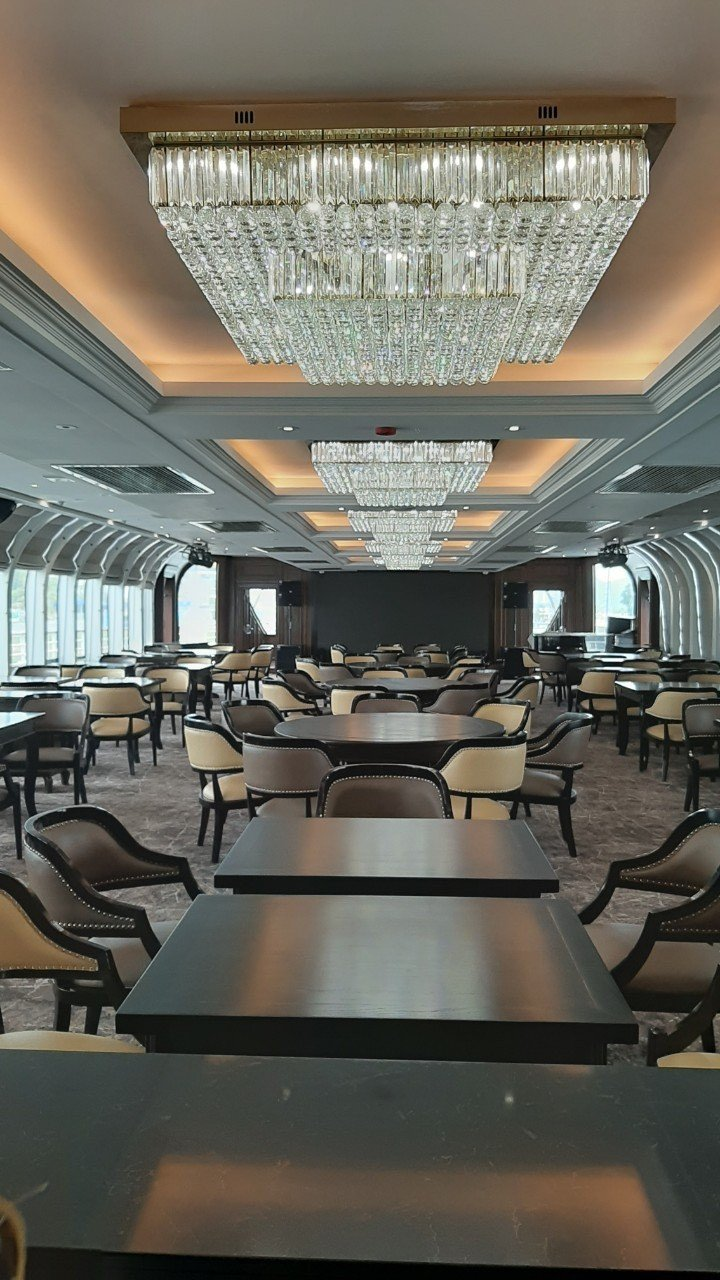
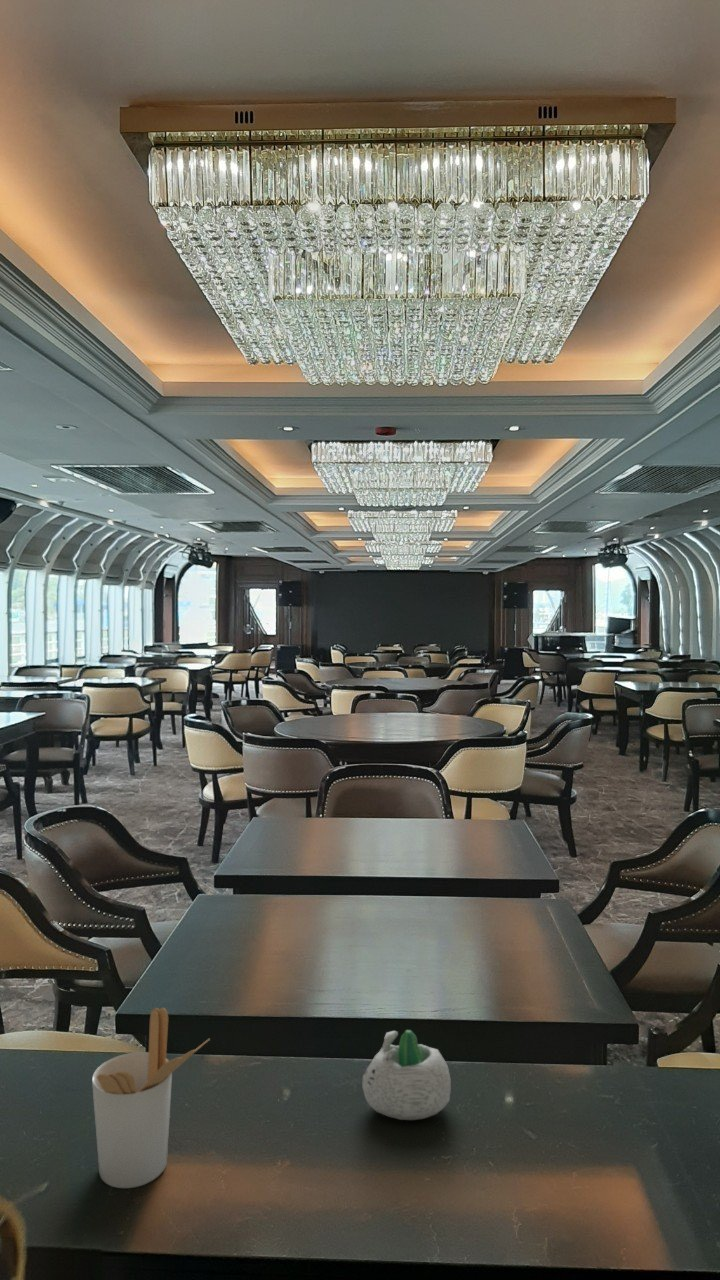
+ succulent planter [361,1029,452,1121]
+ utensil holder [91,1007,211,1189]
